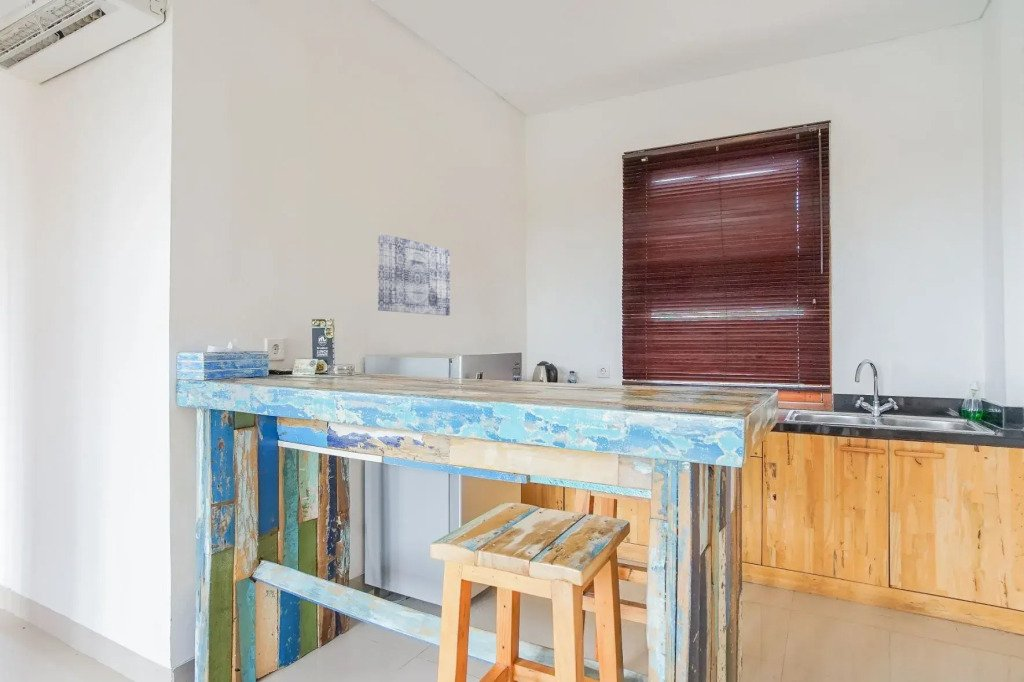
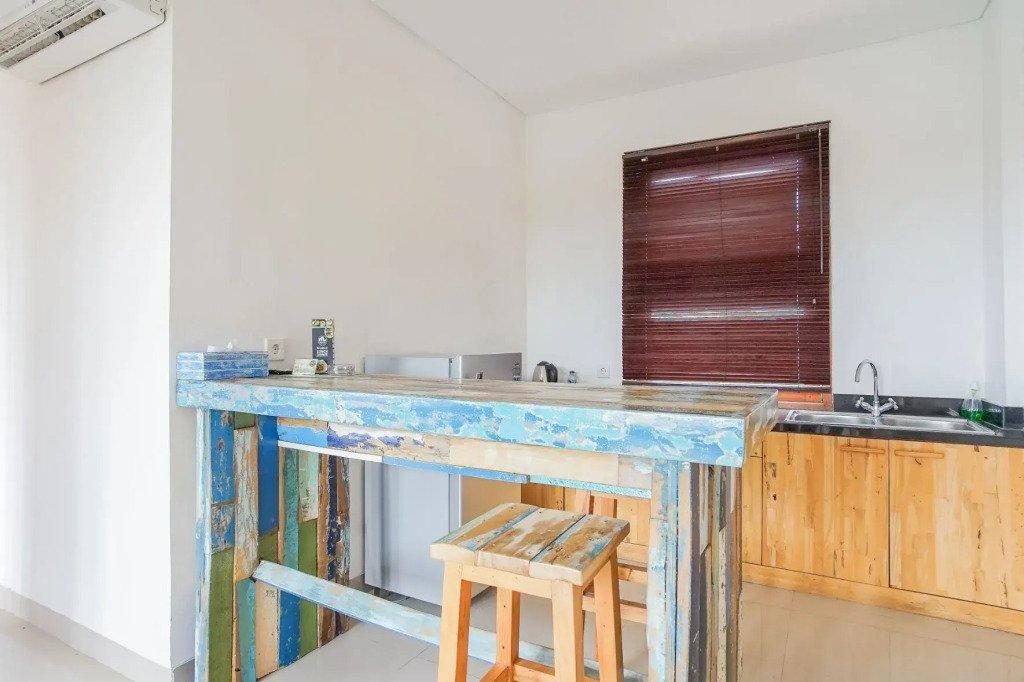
- wall art [377,232,451,317]
